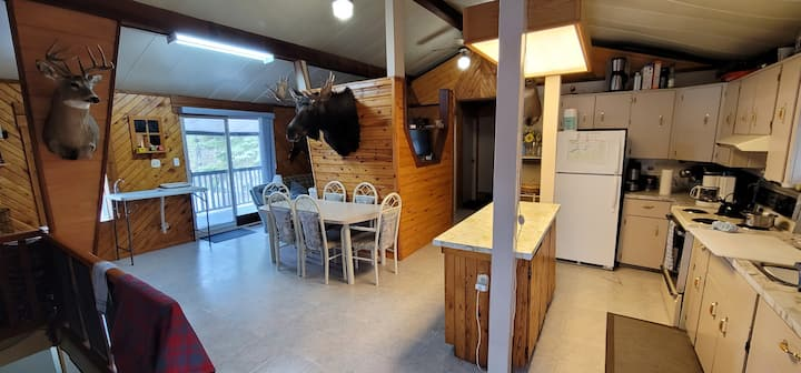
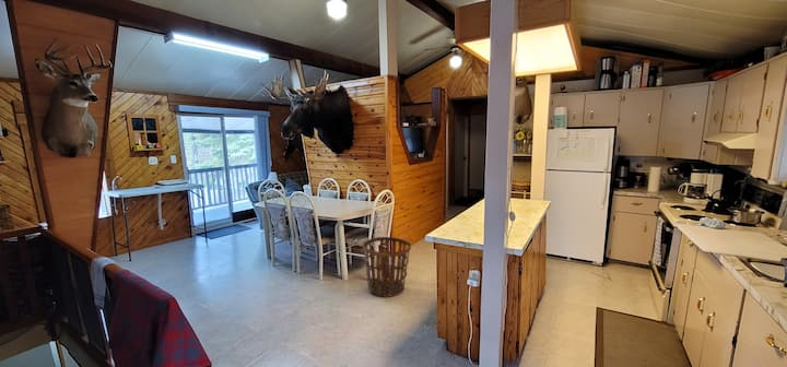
+ basket [362,236,412,298]
